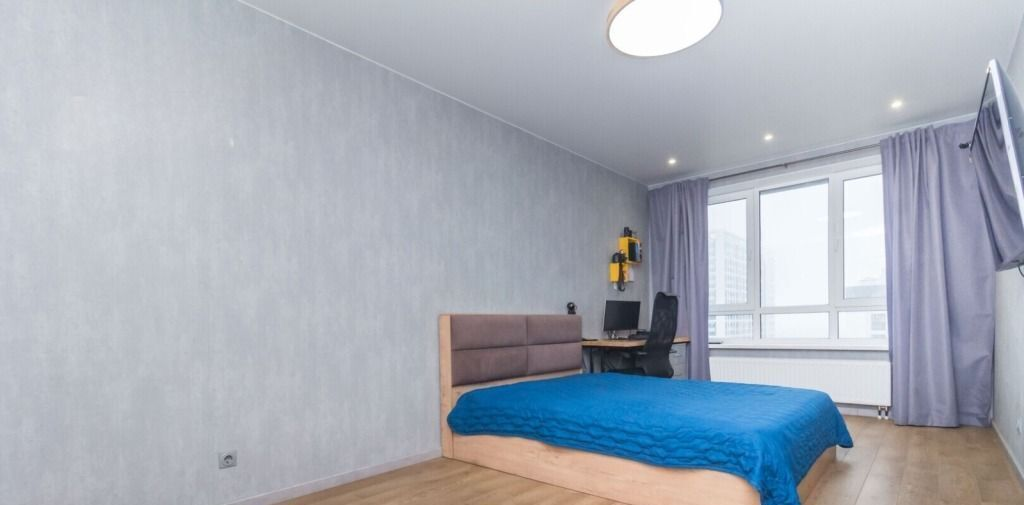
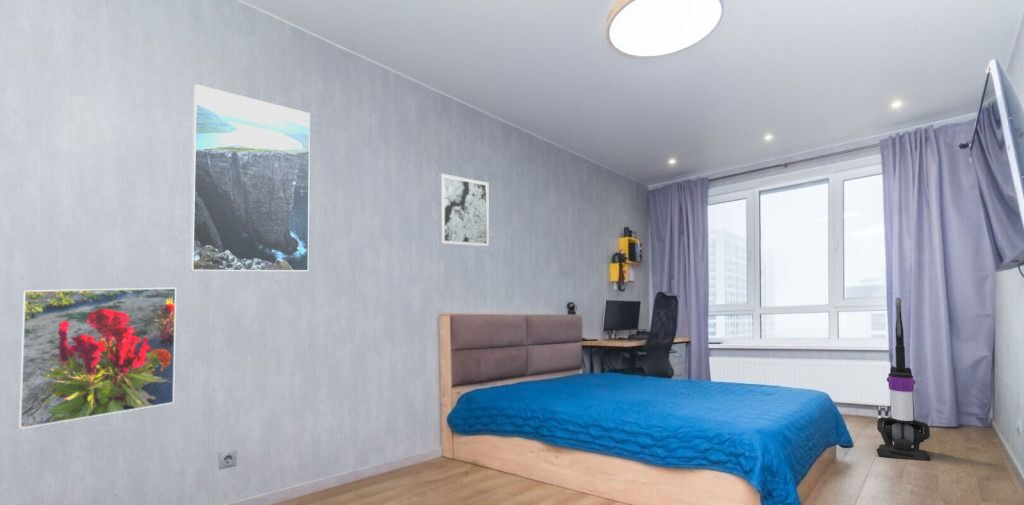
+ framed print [189,84,311,272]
+ vacuum cleaner [876,297,931,462]
+ wall art [438,173,490,247]
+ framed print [17,287,177,430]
